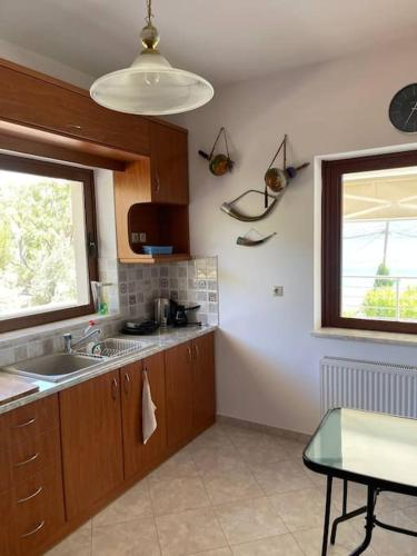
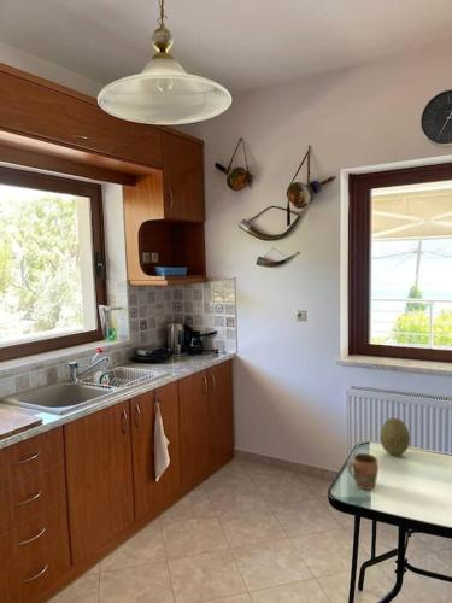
+ fruit [378,417,411,456]
+ mug [347,452,380,491]
